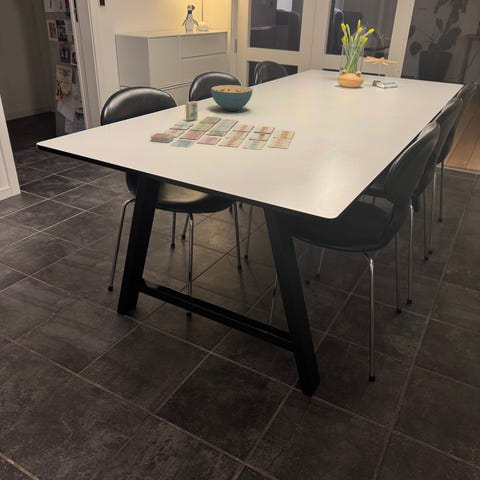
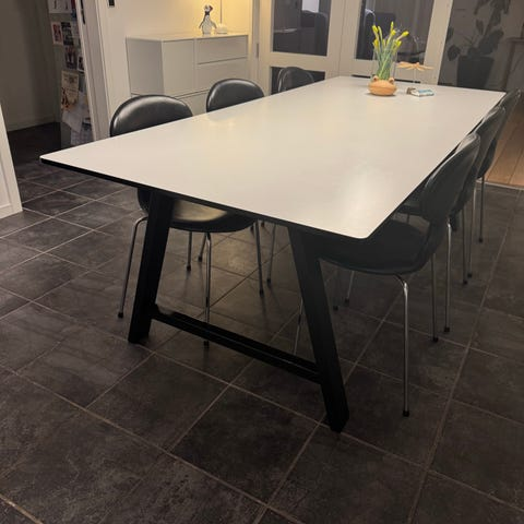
- cereal bowl [210,84,254,112]
- board game [150,100,296,151]
